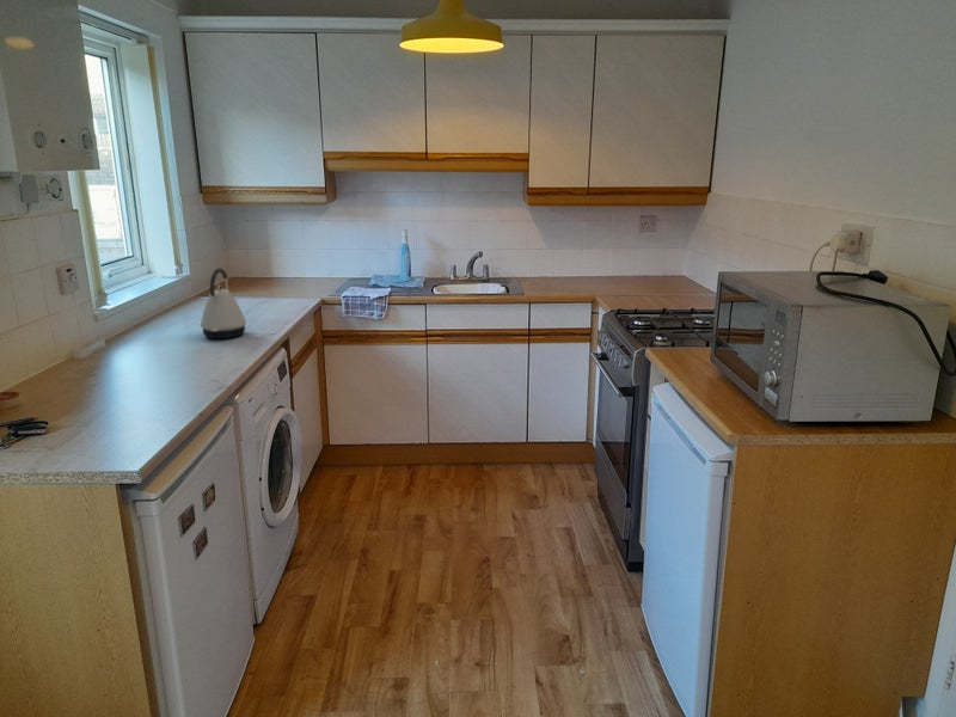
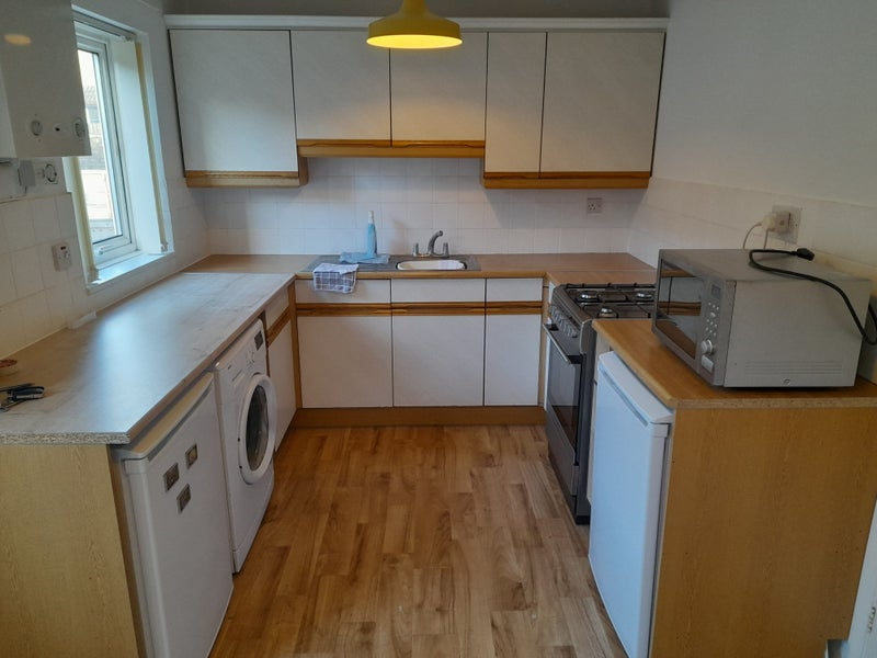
- kettle [200,268,247,339]
